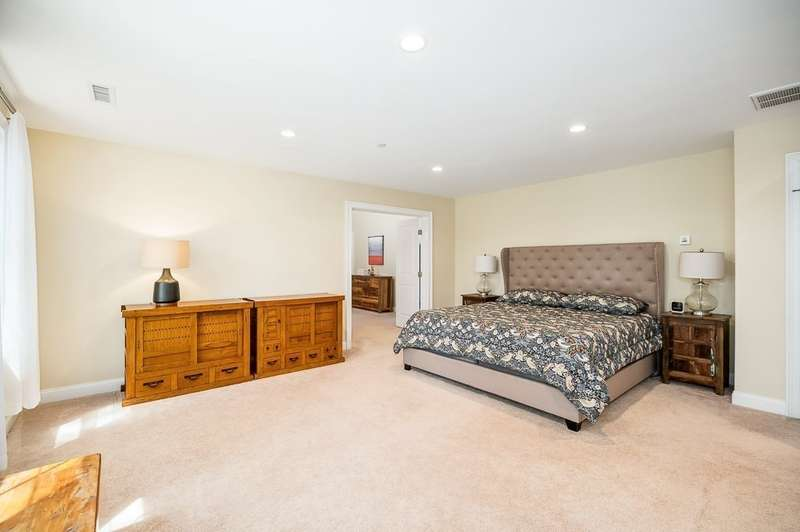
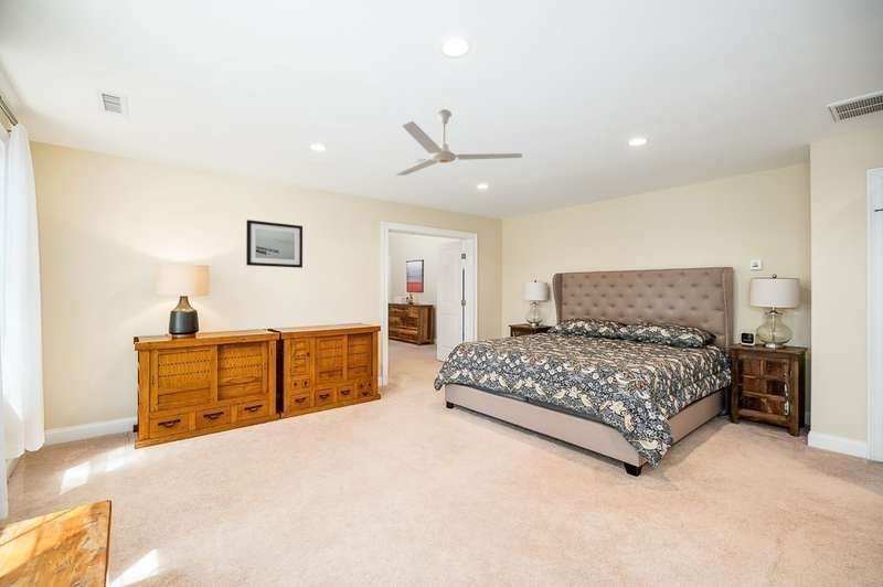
+ ceiling fan [395,108,523,177]
+ wall art [245,218,304,269]
